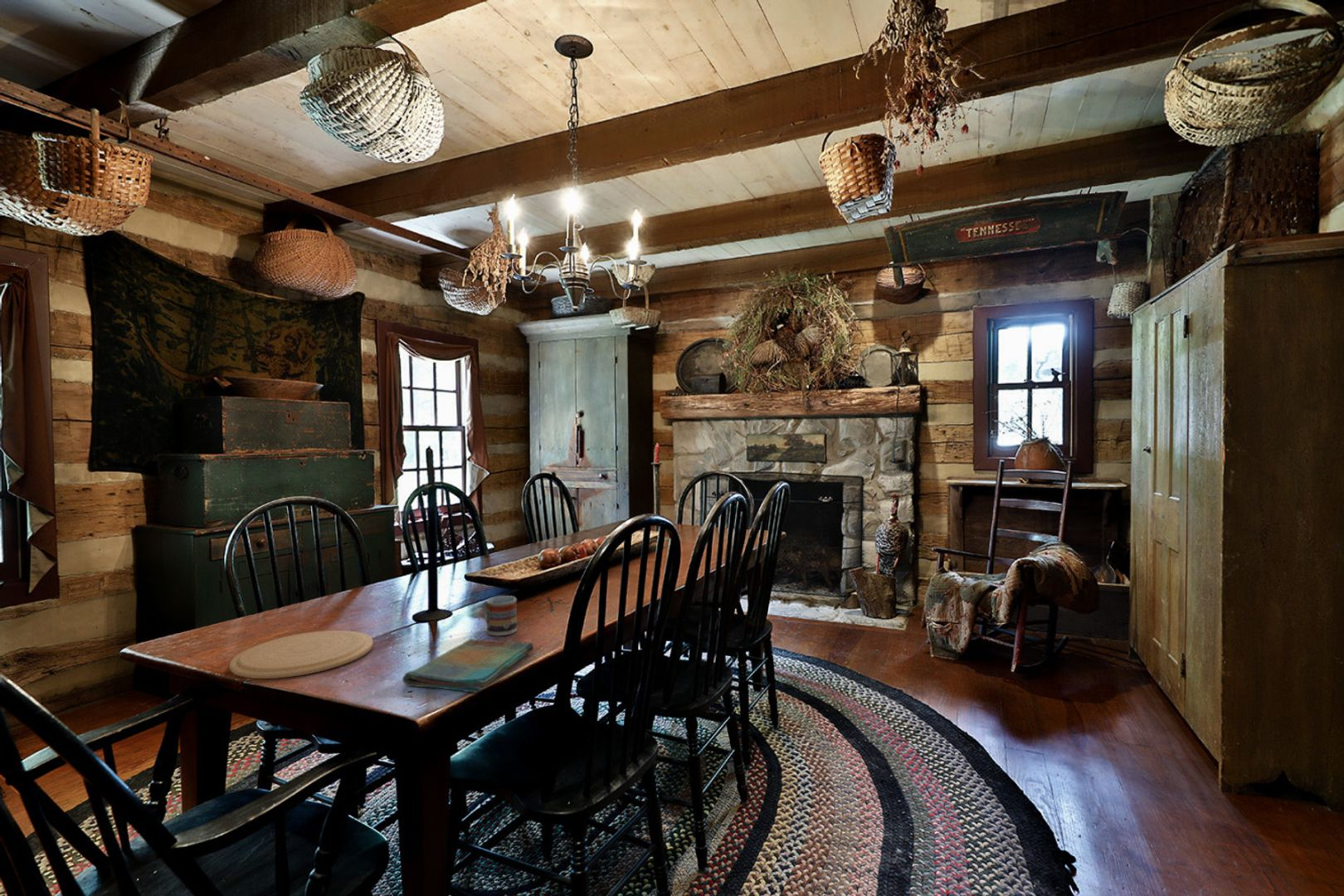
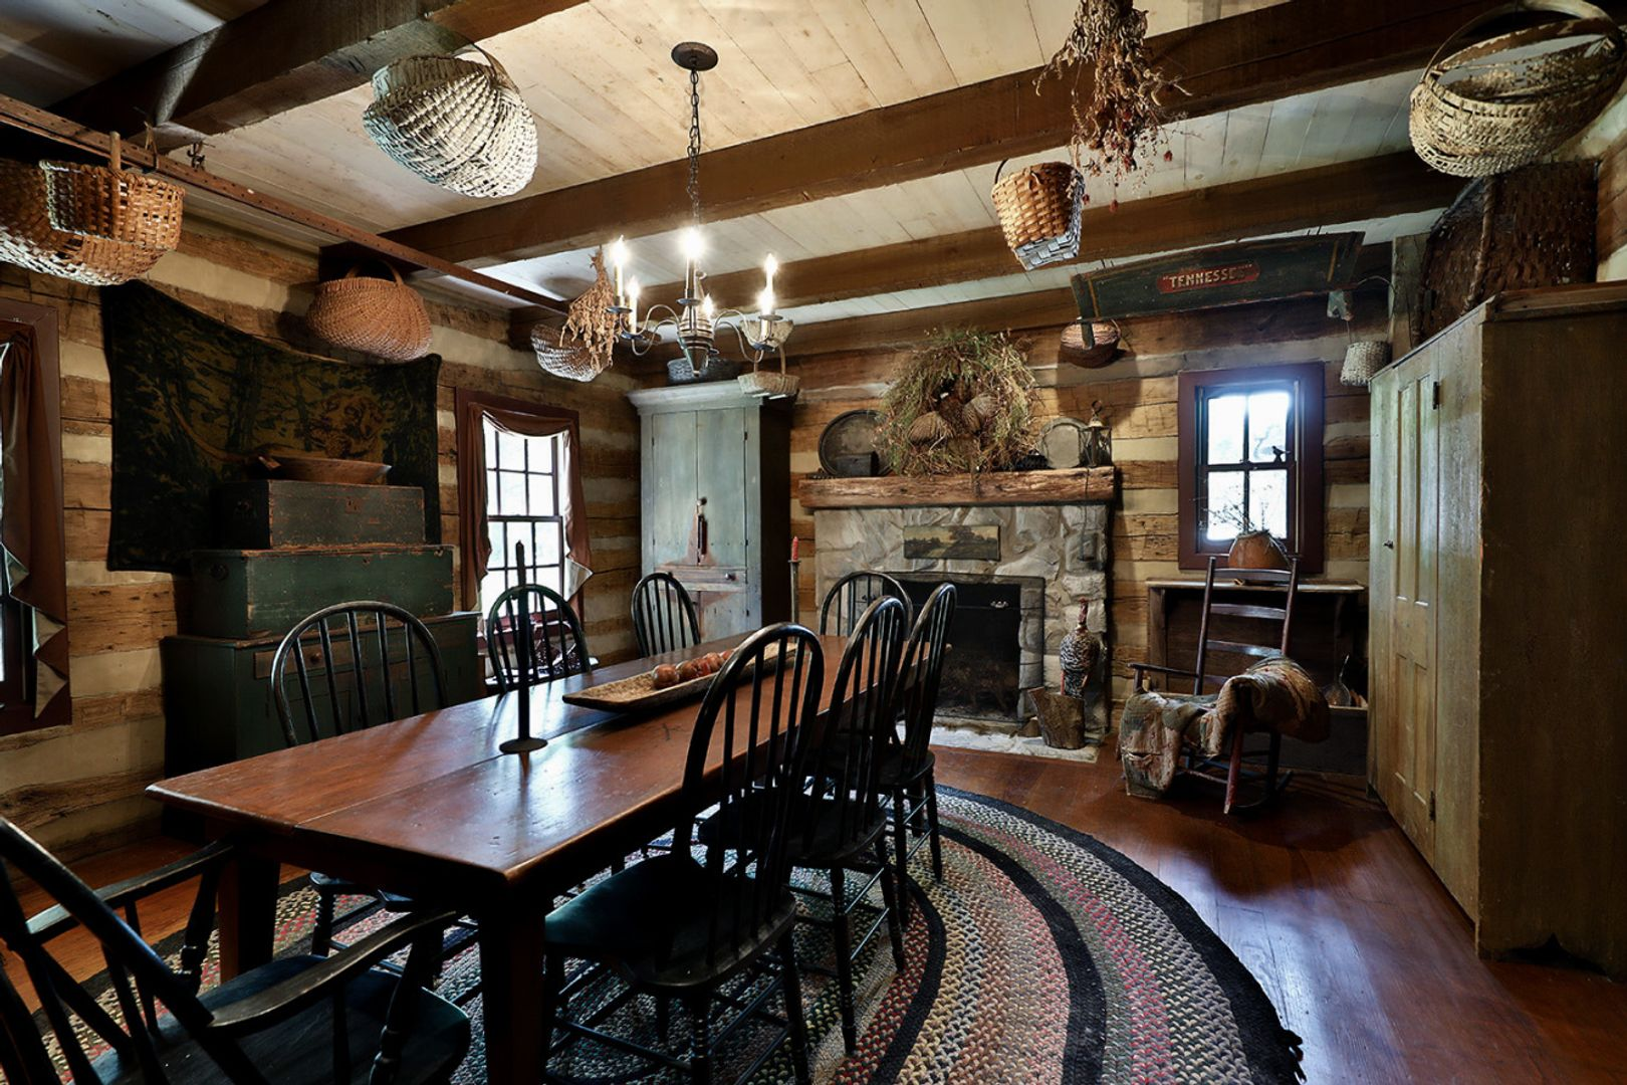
- dish towel [402,638,534,694]
- plate [228,630,374,679]
- cup [483,595,518,637]
